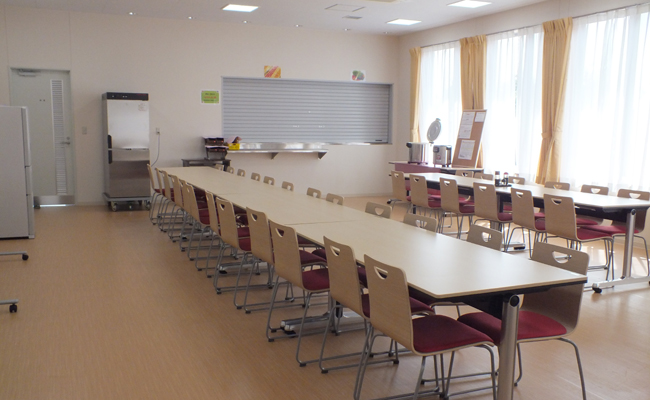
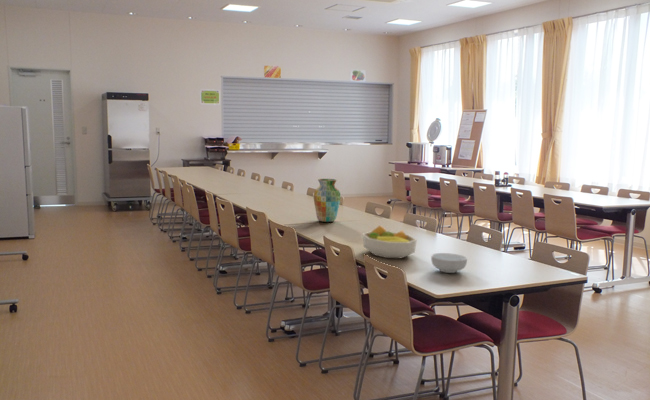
+ vase [313,178,342,223]
+ fruit bowl [361,225,418,259]
+ cereal bowl [430,252,468,274]
